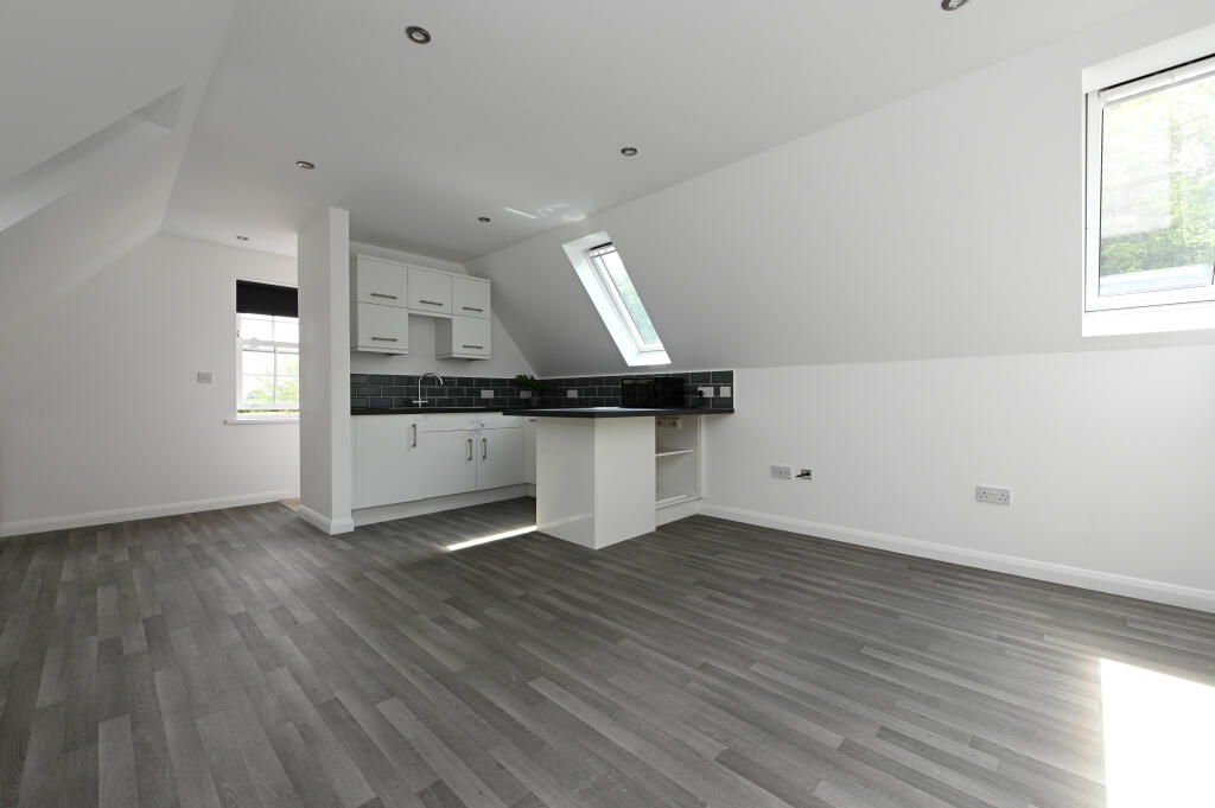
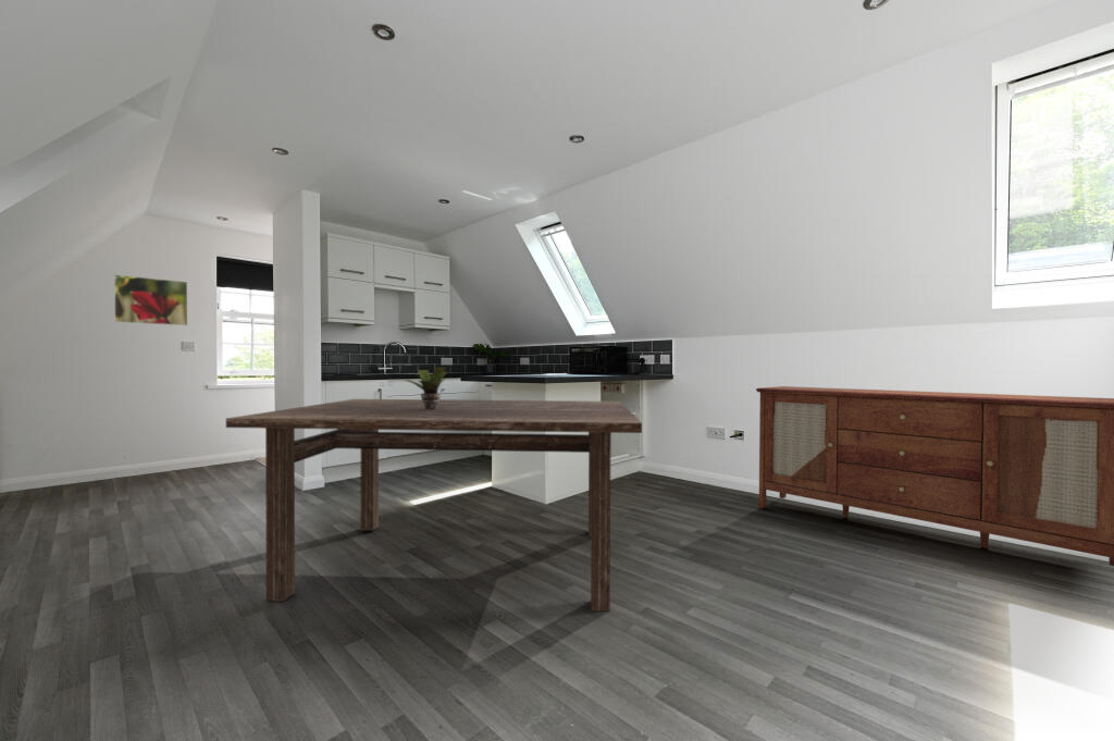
+ dining table [225,398,643,613]
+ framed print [113,273,188,326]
+ potted plant [403,367,448,409]
+ sideboard [755,385,1114,567]
